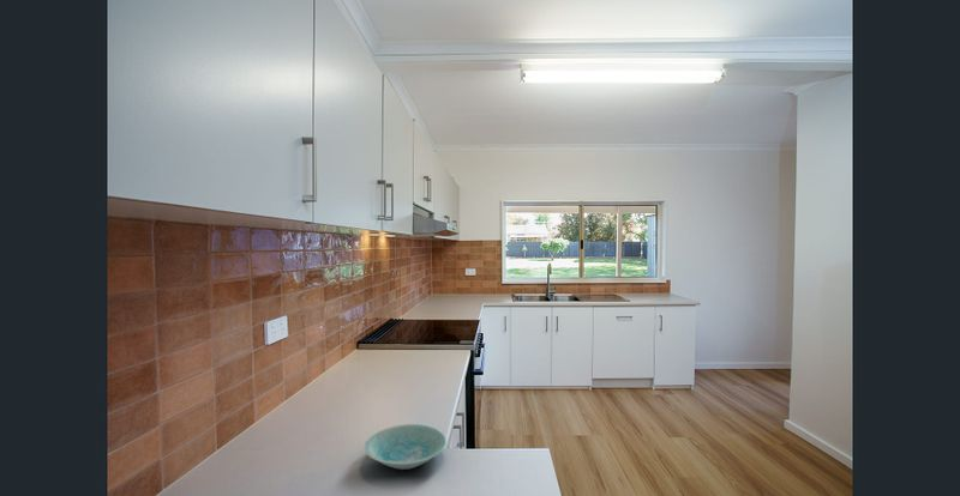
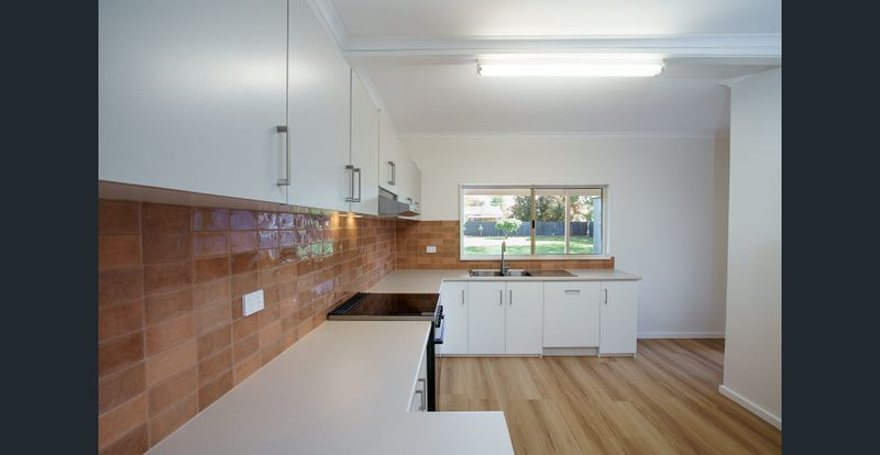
- bowl [364,423,448,471]
